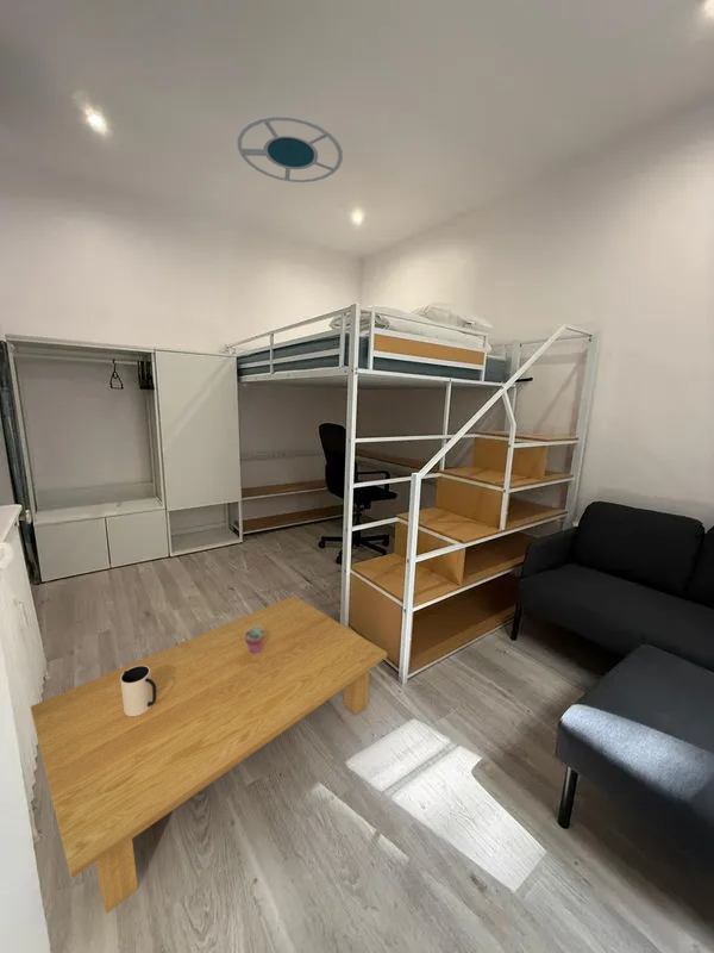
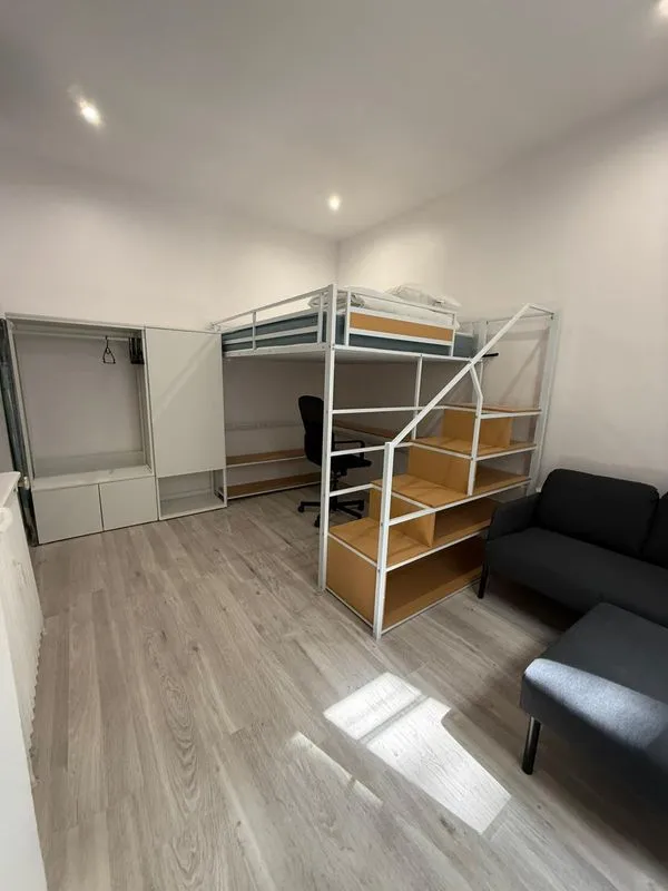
- ceiling lamp [237,114,344,183]
- potted succulent [244,627,265,655]
- coffee table [30,594,389,915]
- pitcher [120,666,156,716]
